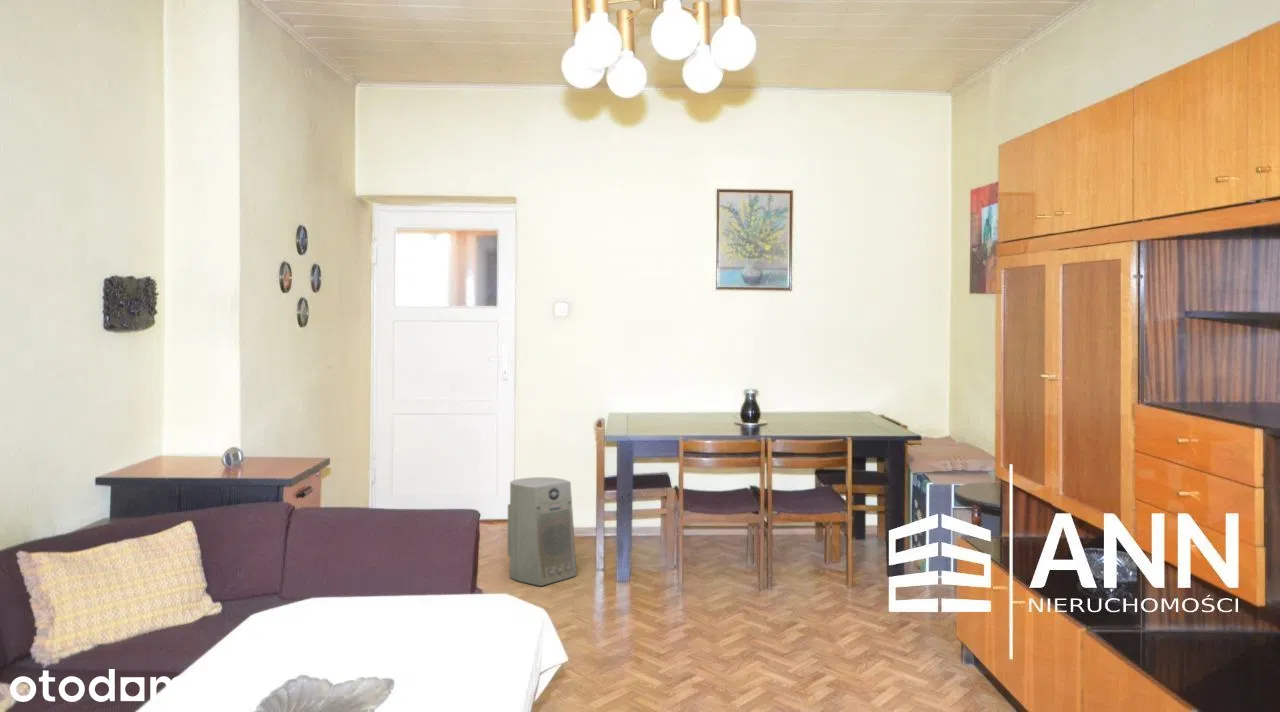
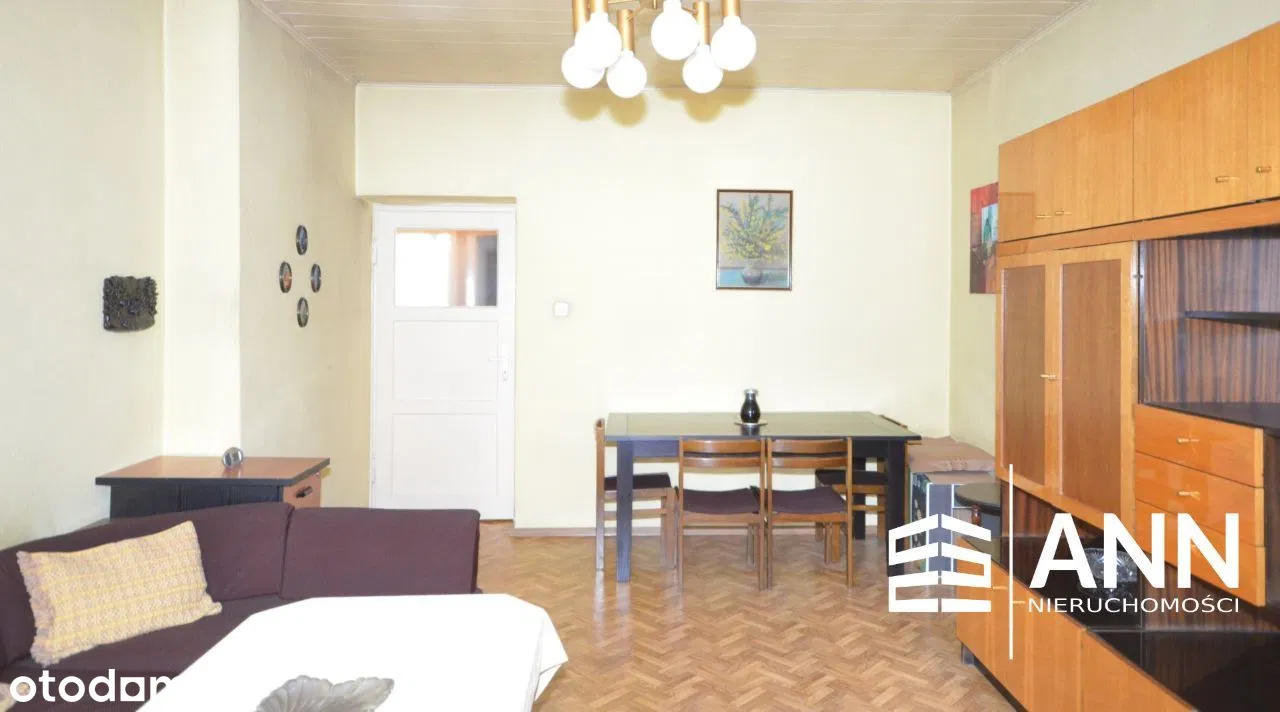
- fan [507,476,578,587]
